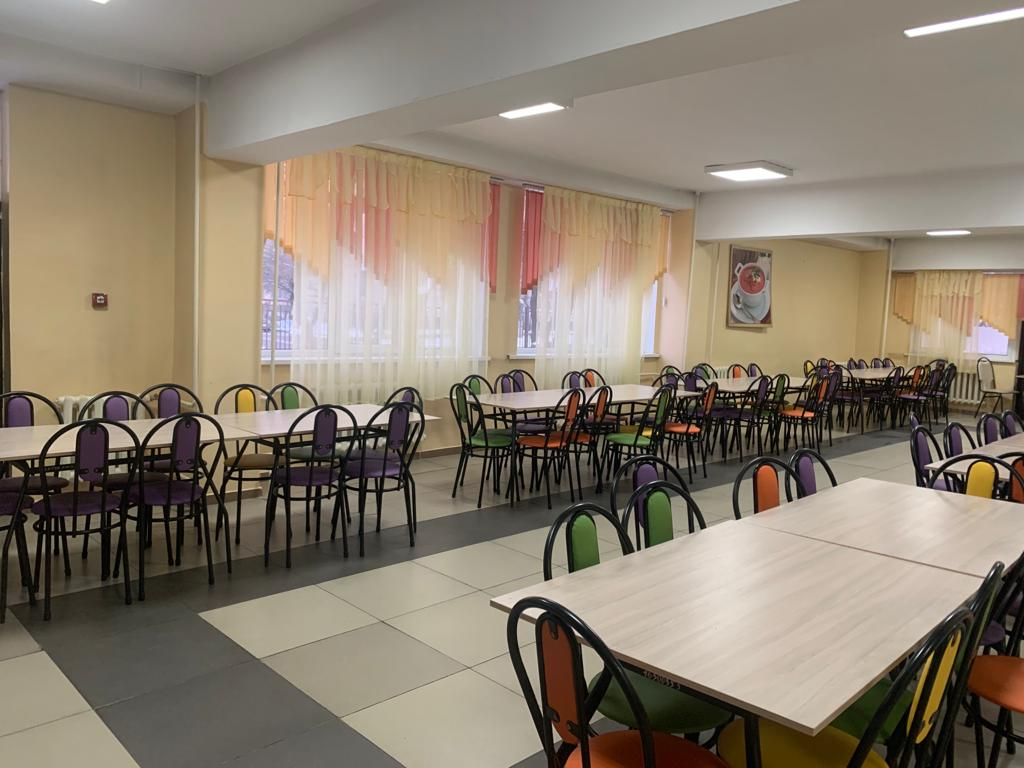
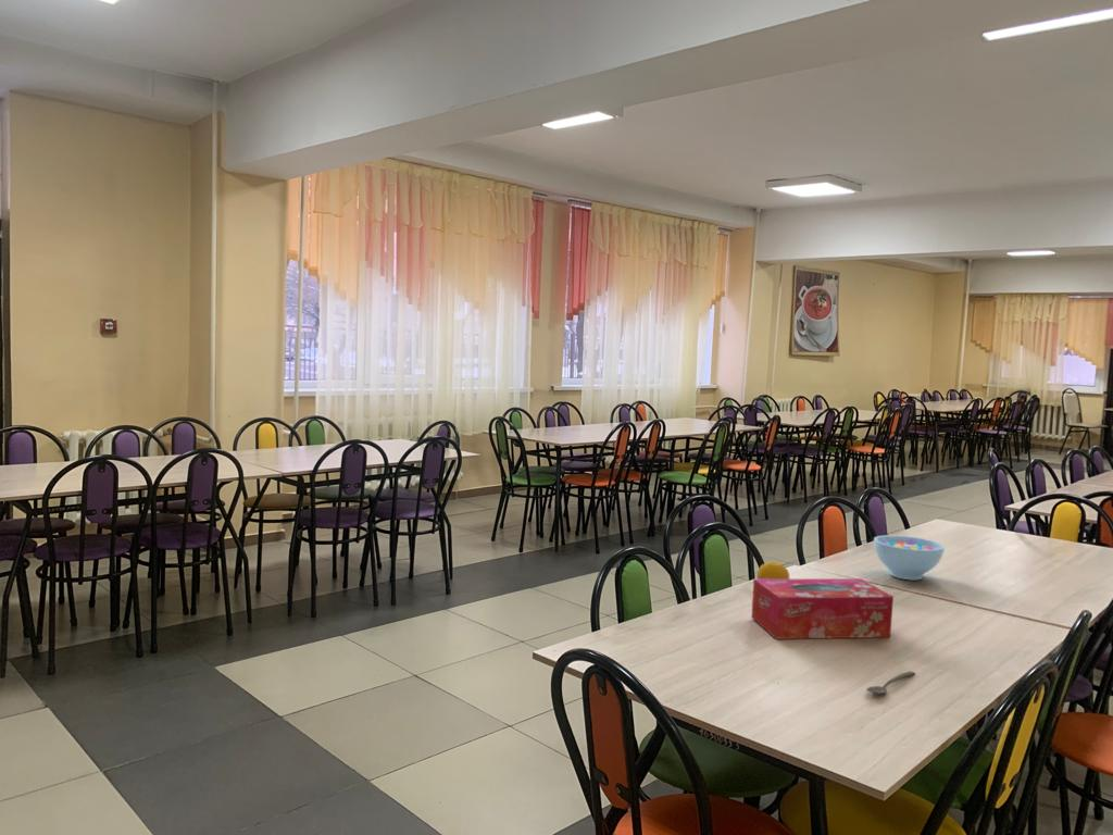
+ fruit [755,561,790,579]
+ spoon [865,670,916,695]
+ bowl [873,534,946,581]
+ tissue box [750,577,895,639]
